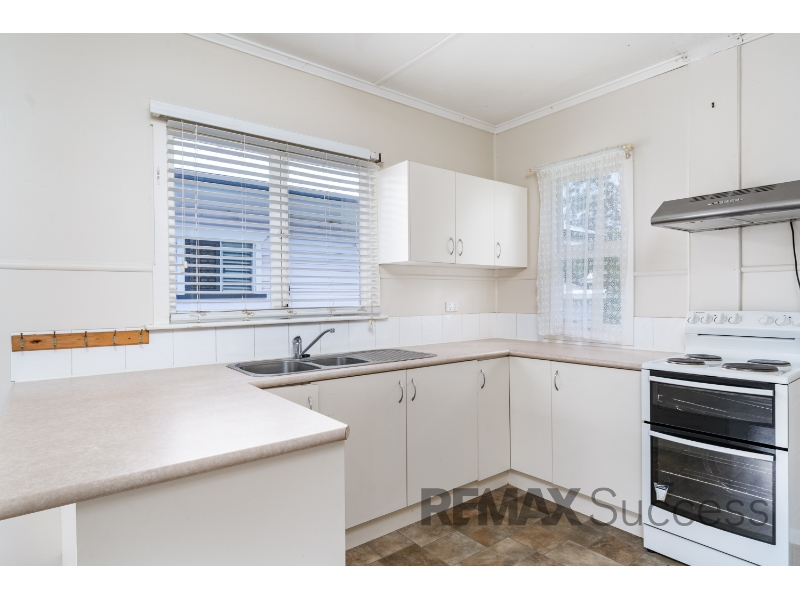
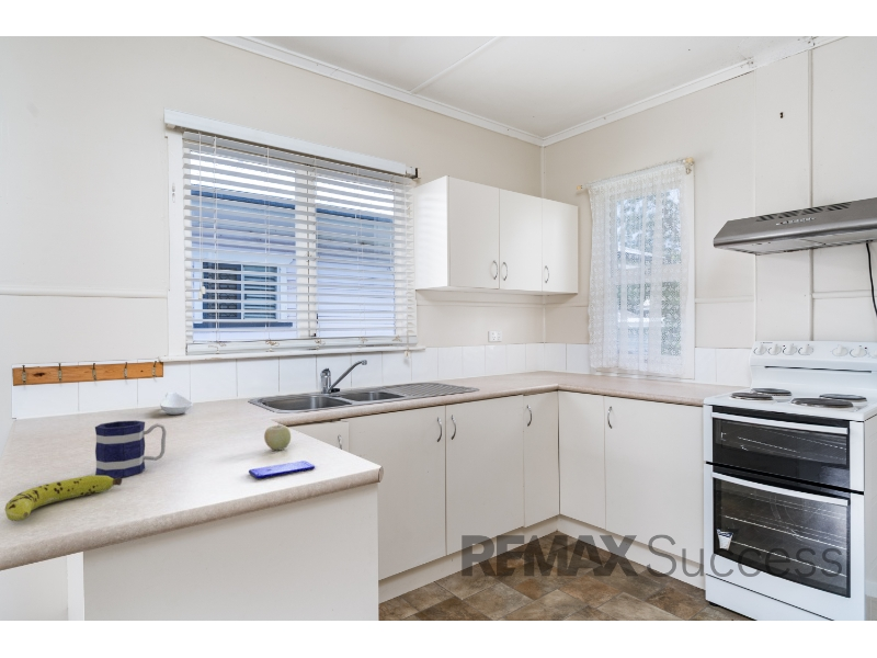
+ smartphone [248,460,316,479]
+ fruit [4,474,123,522]
+ spoon rest [159,392,194,416]
+ fruit [263,421,292,451]
+ mug [94,419,168,479]
